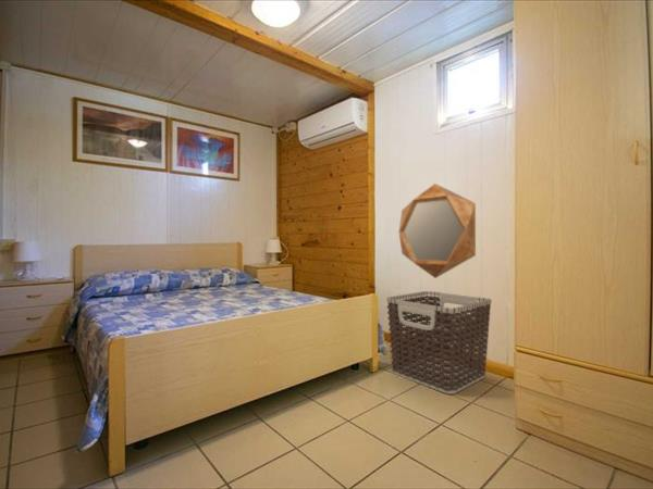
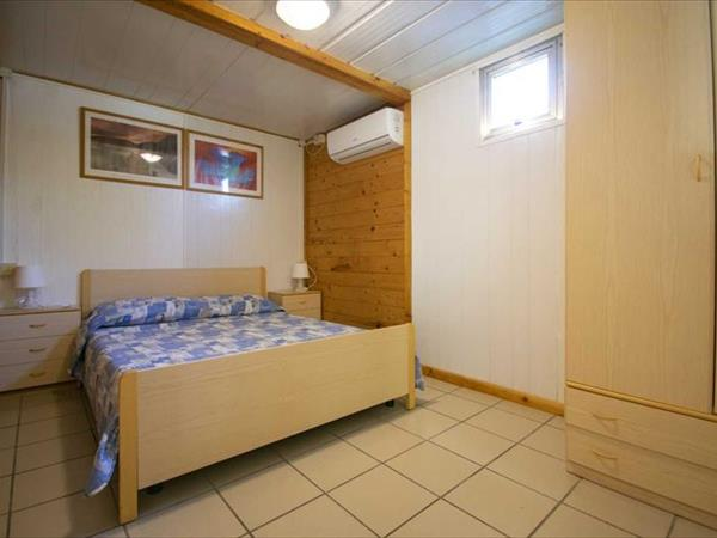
- clothes hamper [386,290,493,396]
- home mirror [397,183,477,279]
